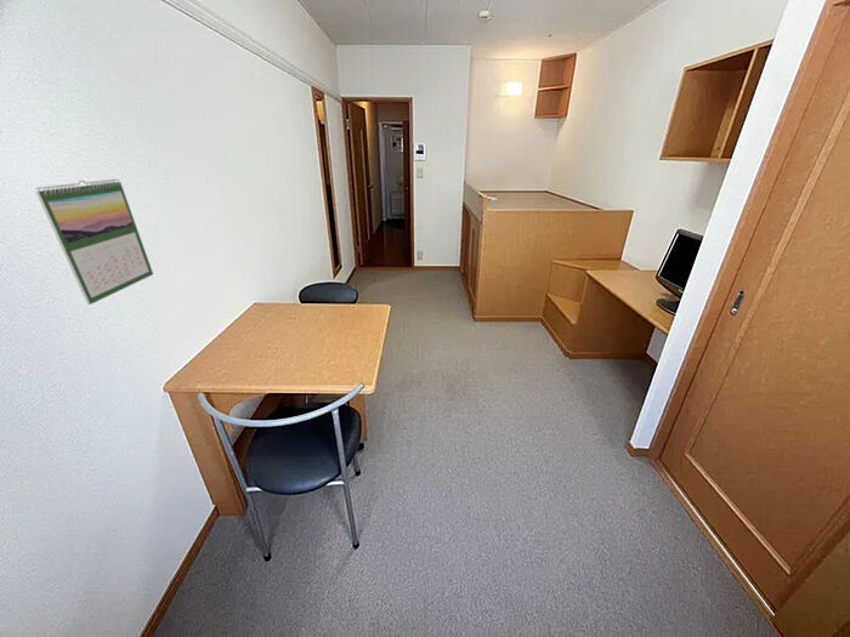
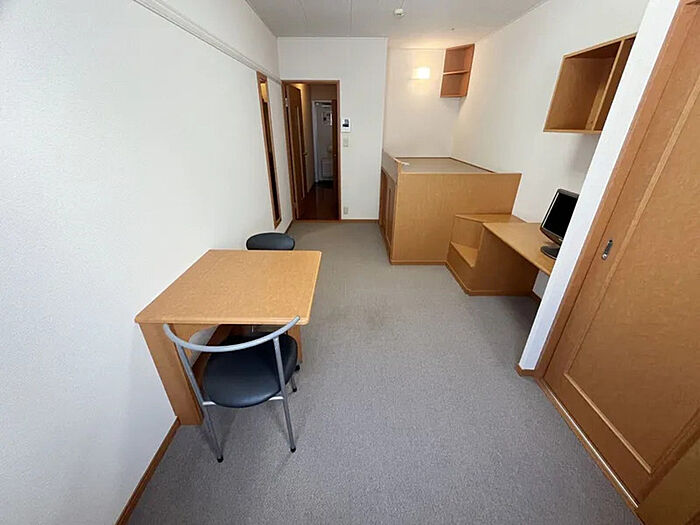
- calendar [33,178,154,306]
